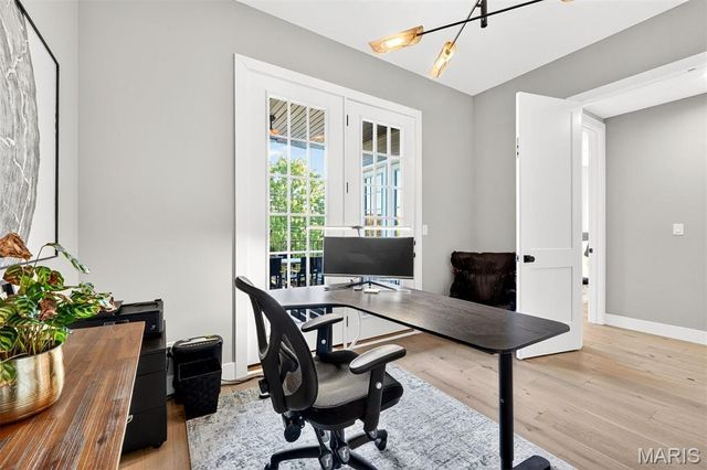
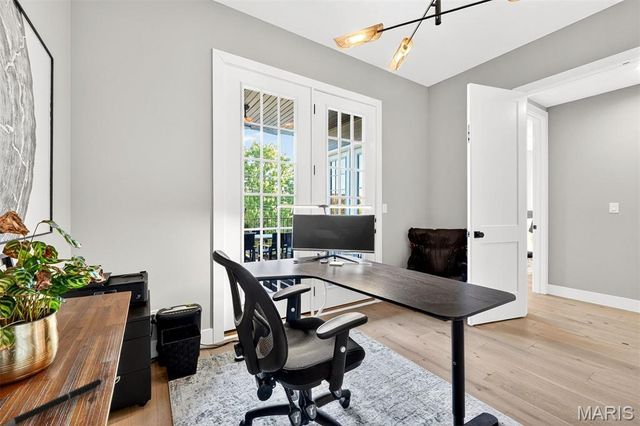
+ pen [3,378,104,426]
